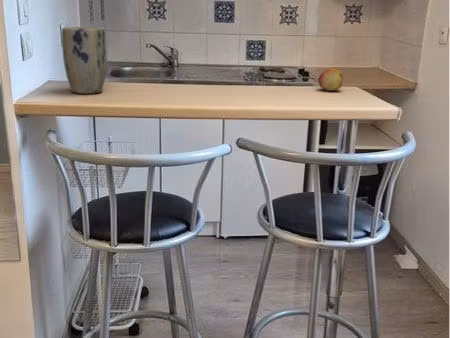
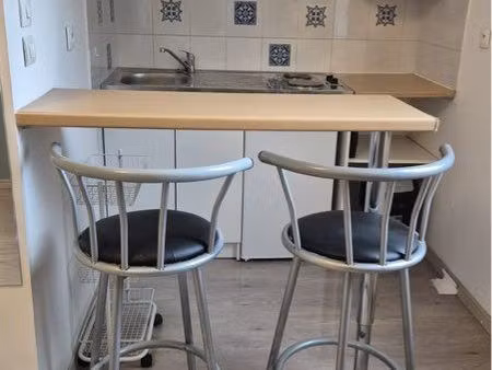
- fruit [317,67,344,92]
- plant pot [61,26,108,95]
